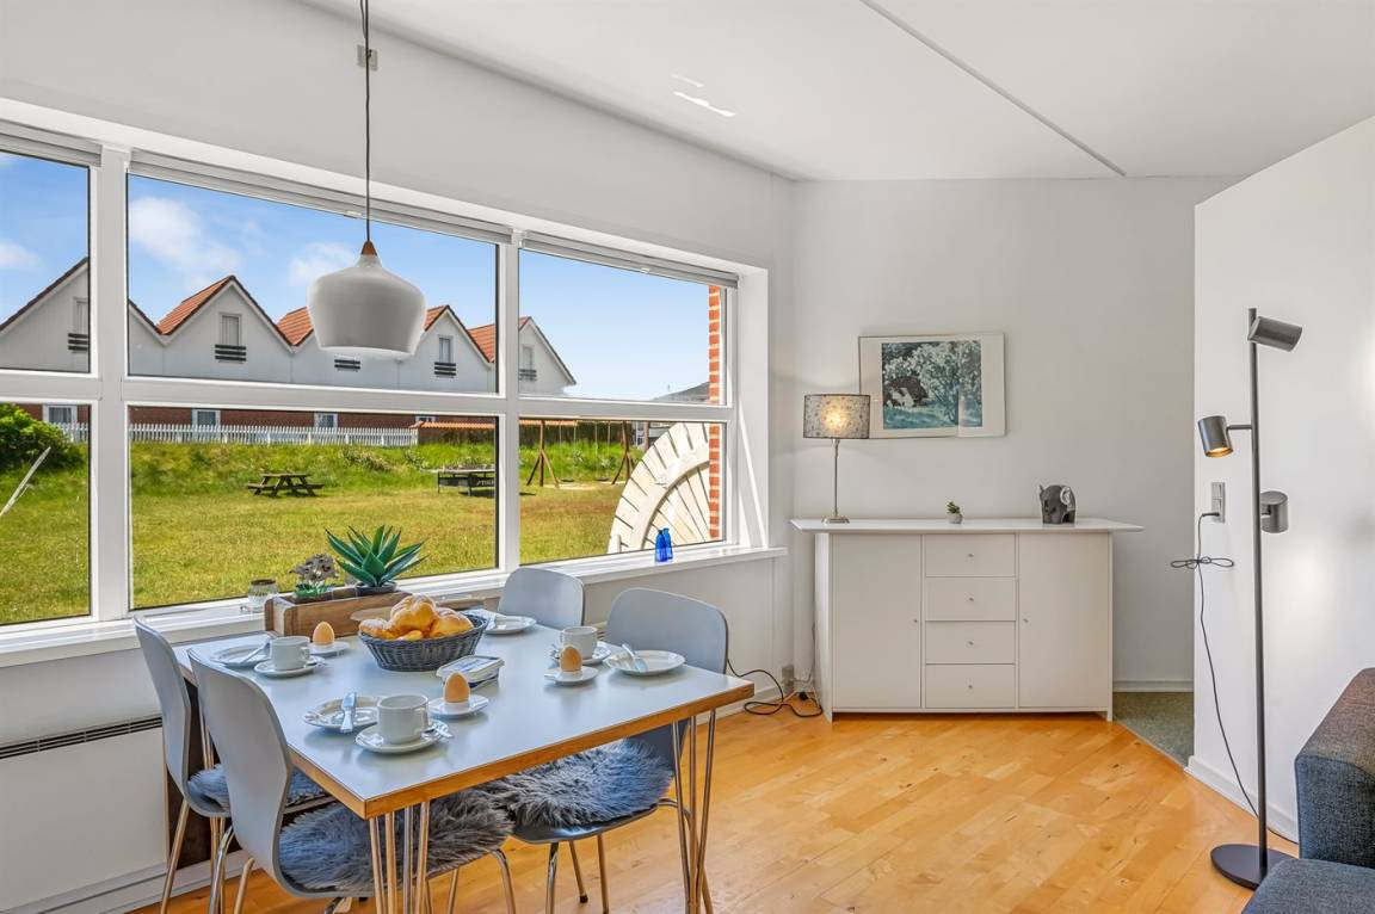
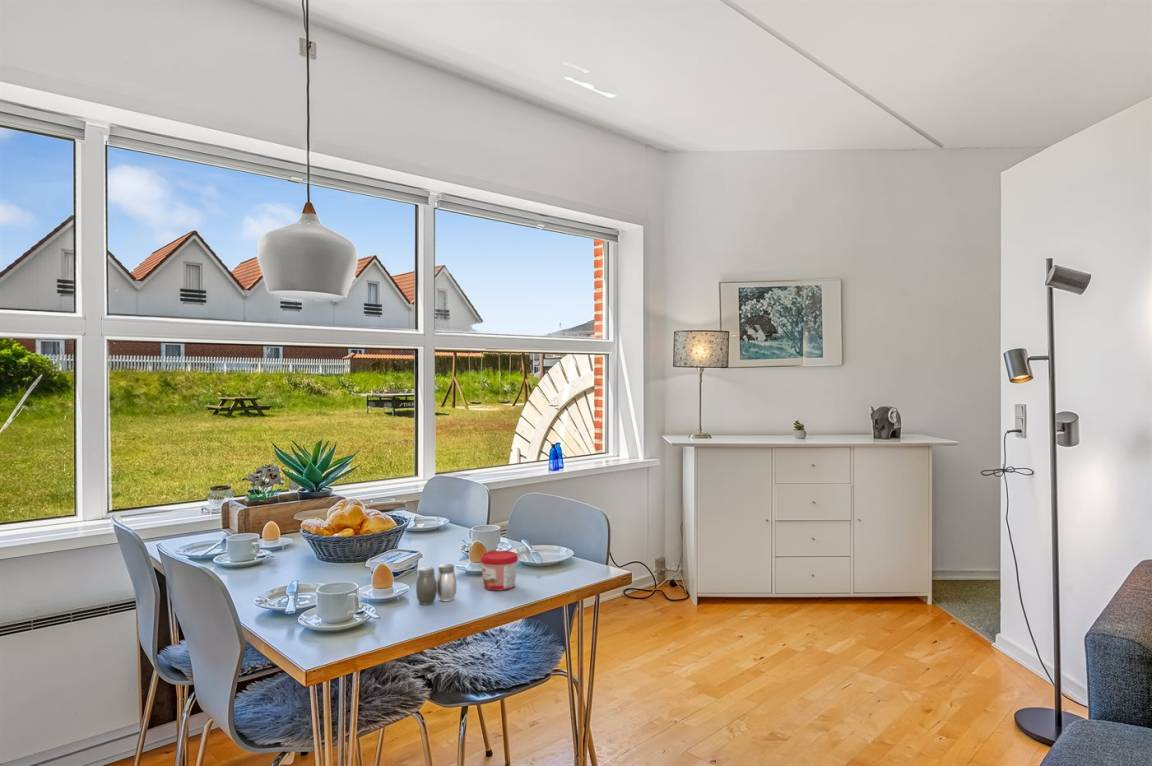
+ salt and pepper shaker [415,563,458,606]
+ jam [479,550,519,591]
